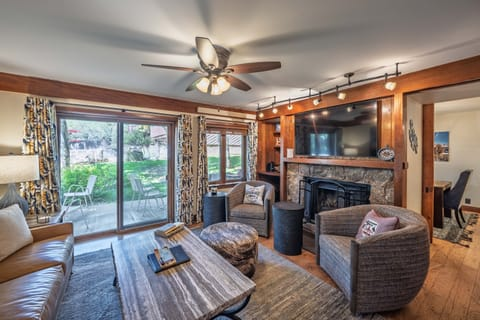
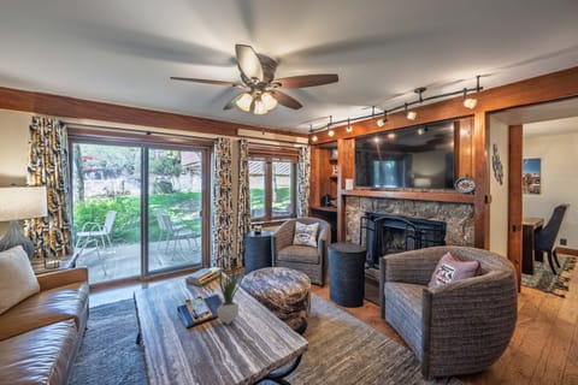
+ potted plant [217,261,243,326]
